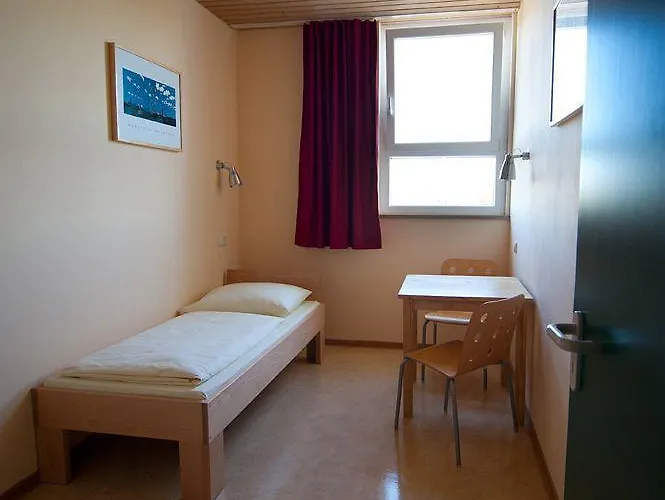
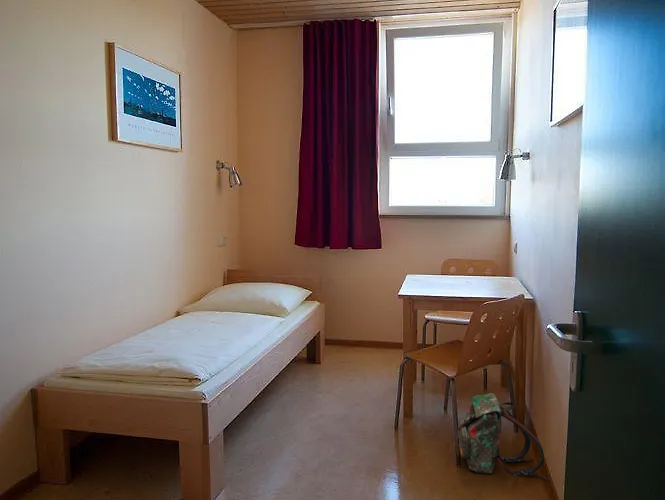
+ backpack [457,392,550,481]
